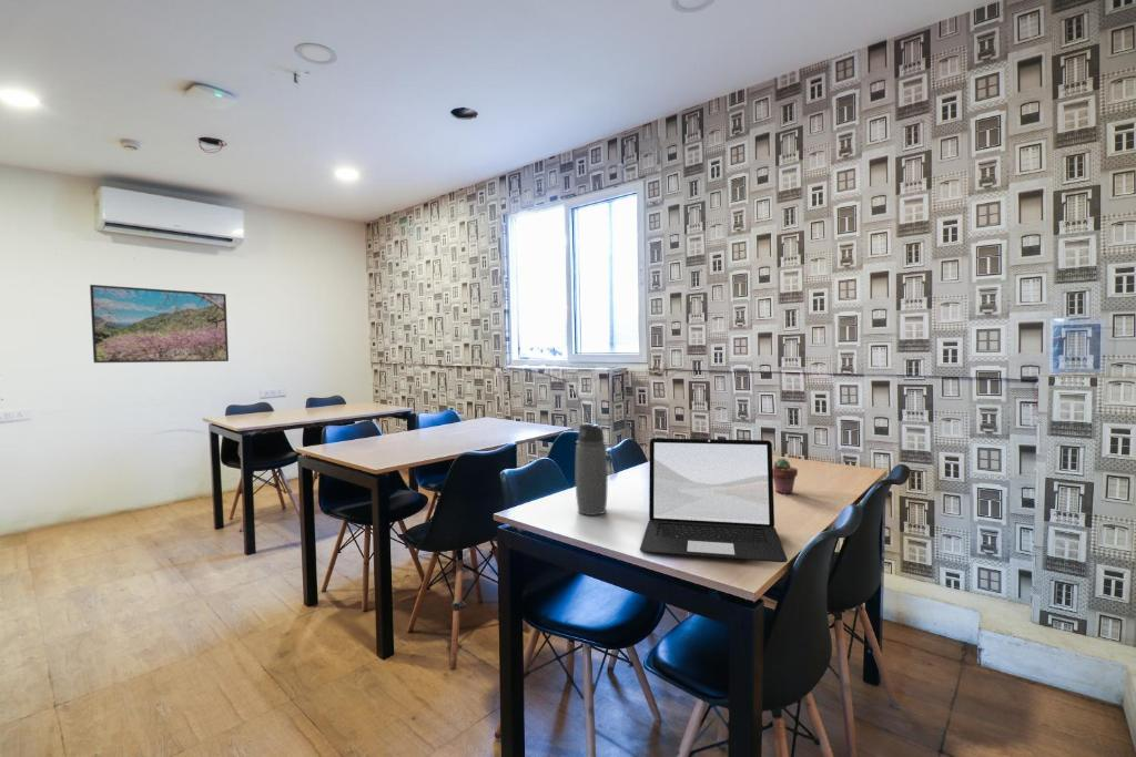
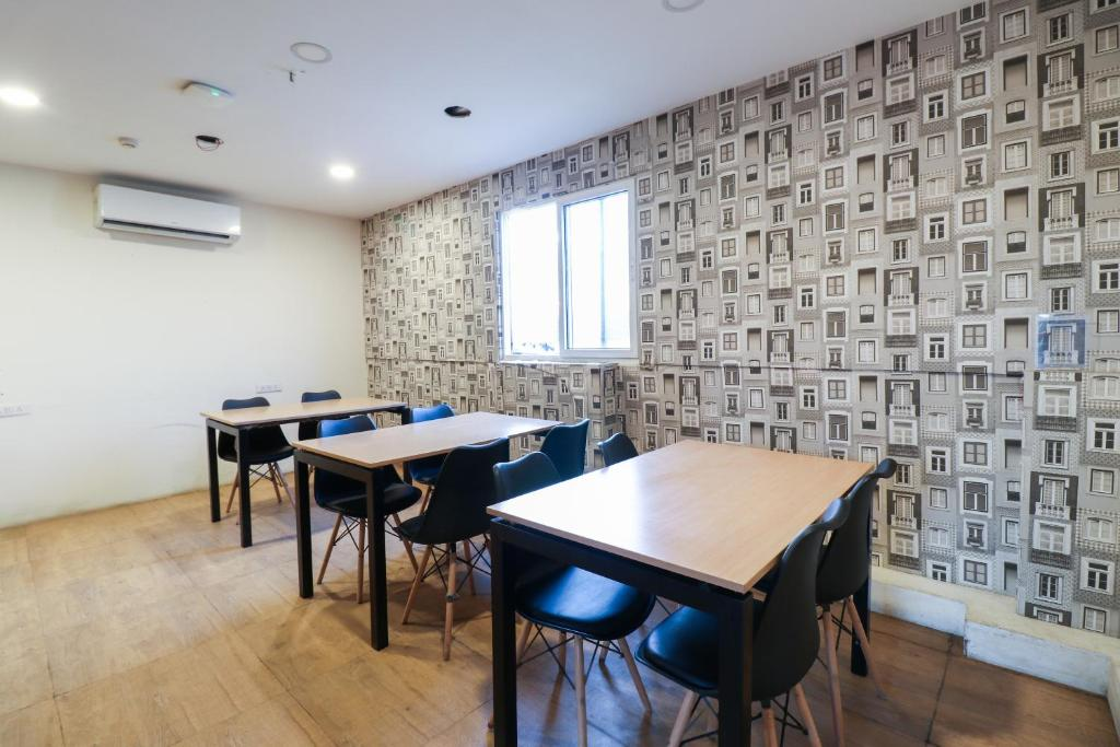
- water bottle [574,422,609,516]
- potted succulent [772,457,799,494]
- laptop [639,437,789,563]
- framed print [89,284,230,364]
